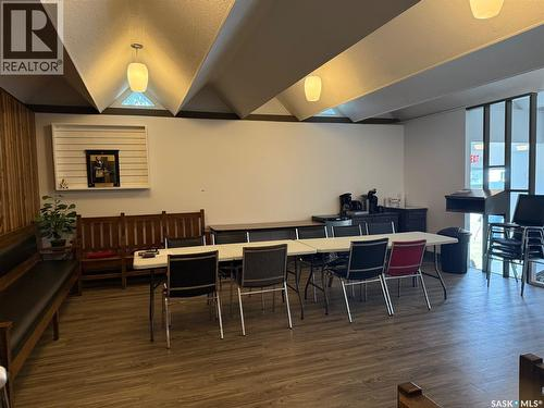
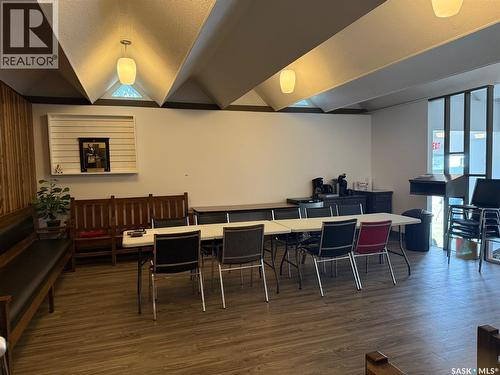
+ supplement container [455,236,479,260]
